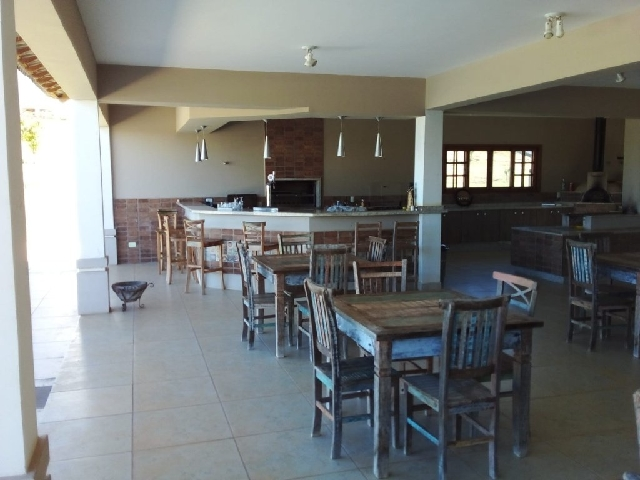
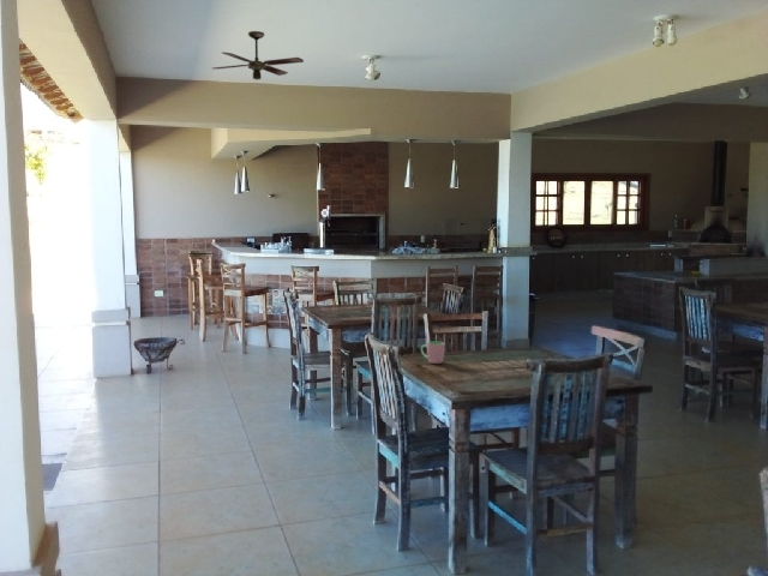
+ ceiling fan [212,30,305,80]
+ cup [420,341,446,365]
